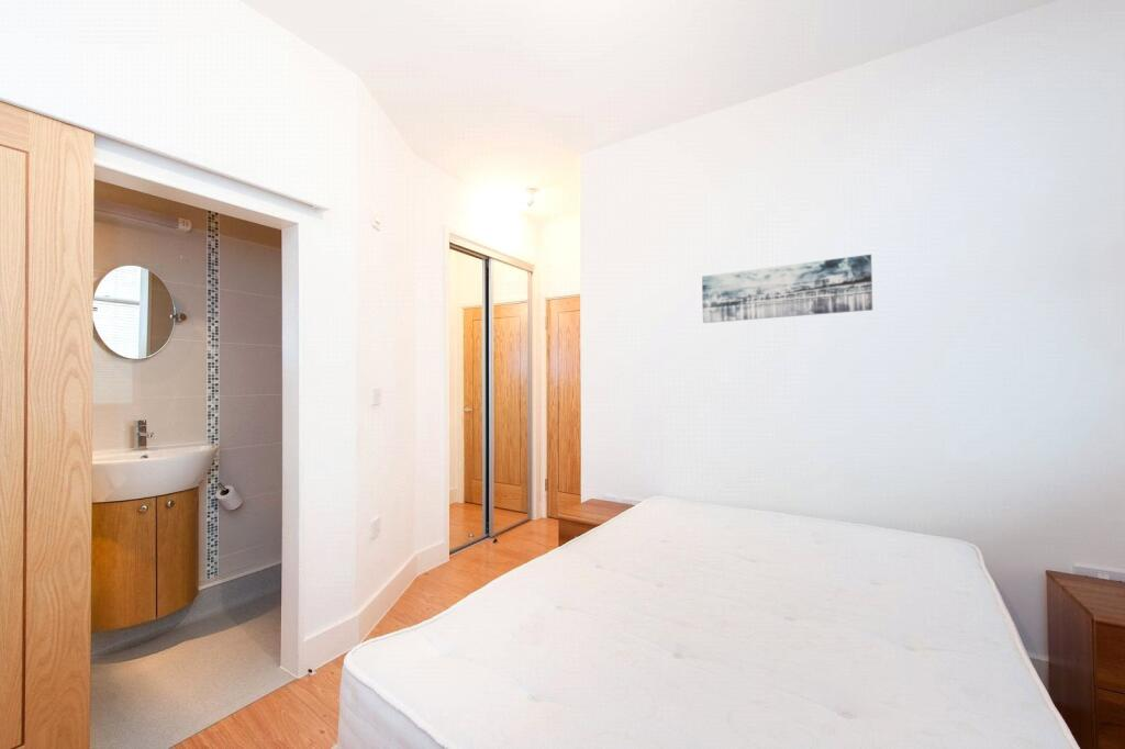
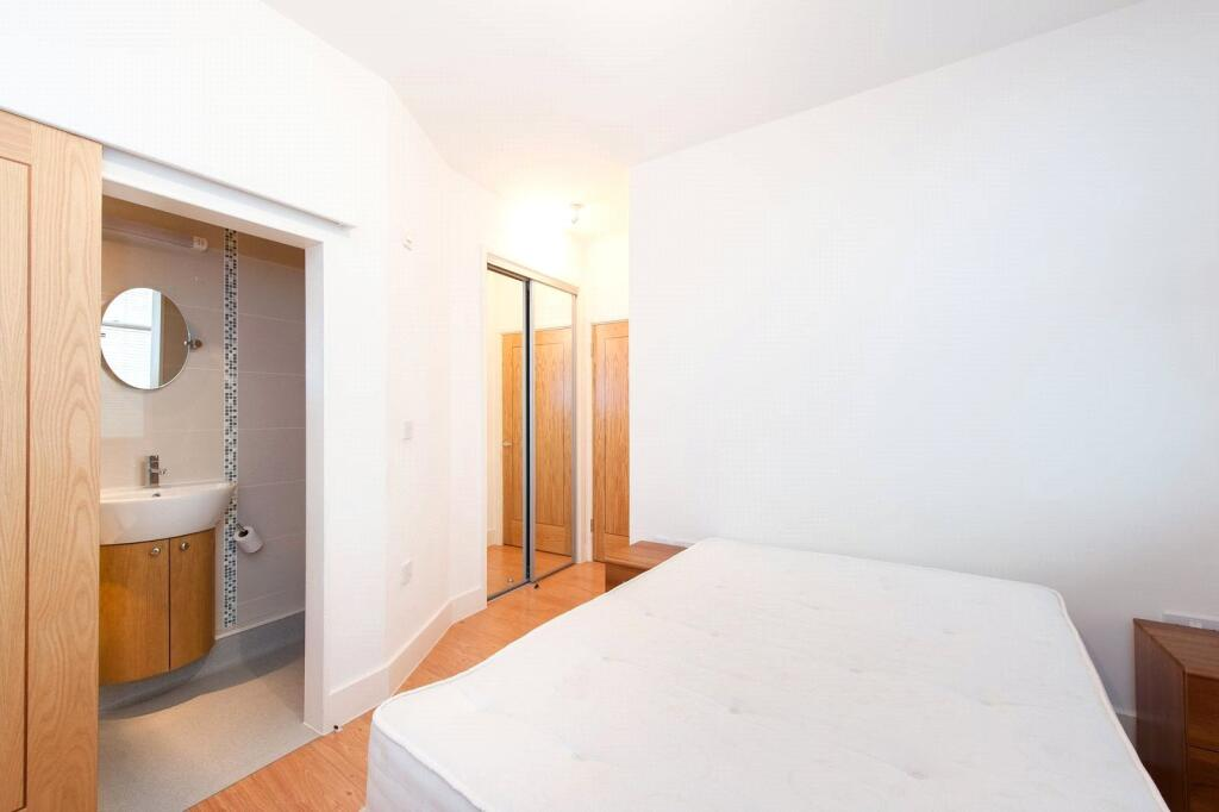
- wall art [701,254,873,324]
